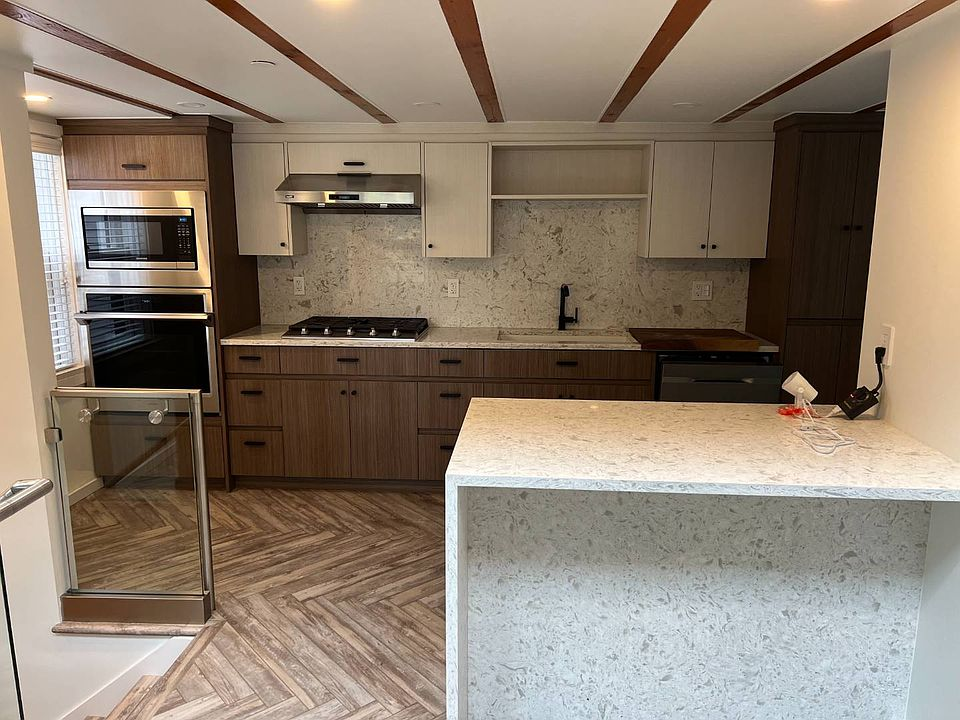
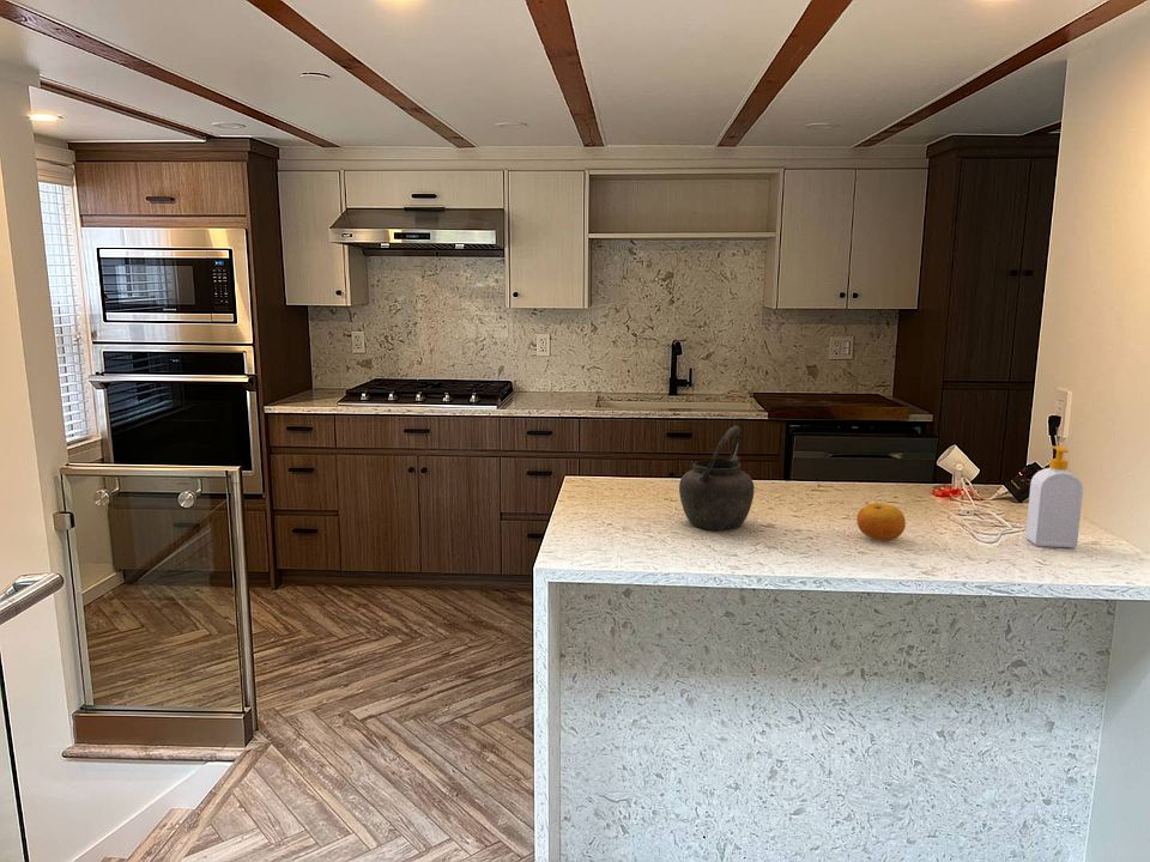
+ fruit [855,502,907,542]
+ soap bottle [1024,445,1084,548]
+ kettle [678,425,755,532]
